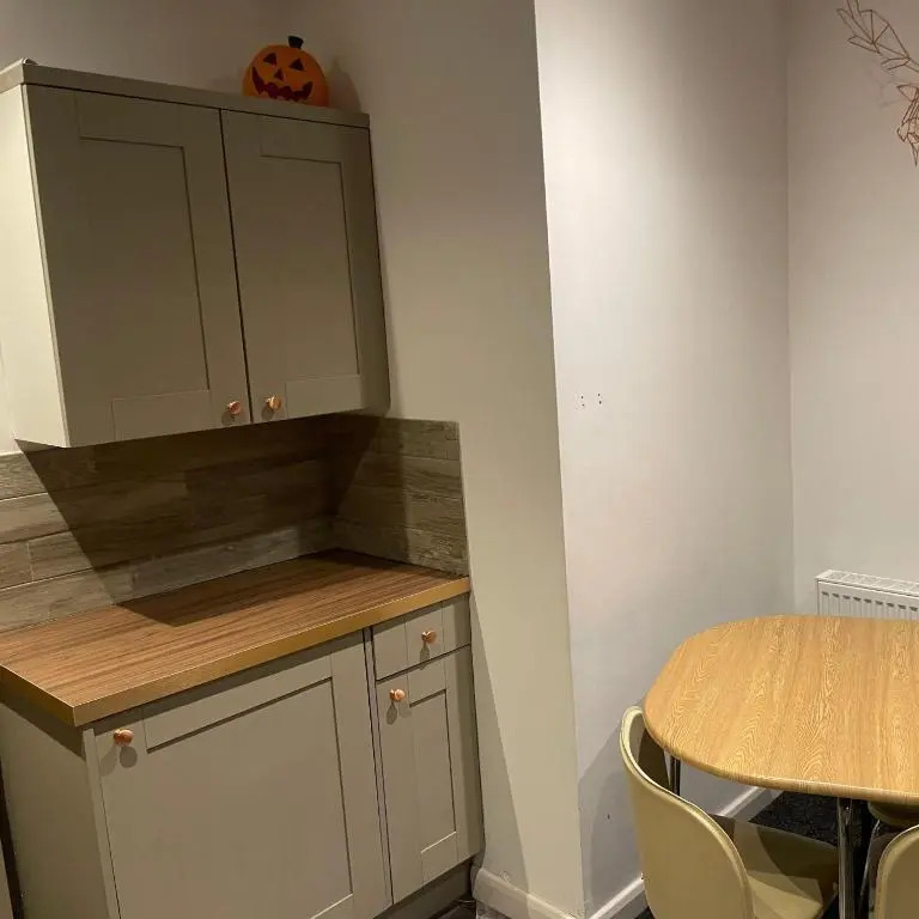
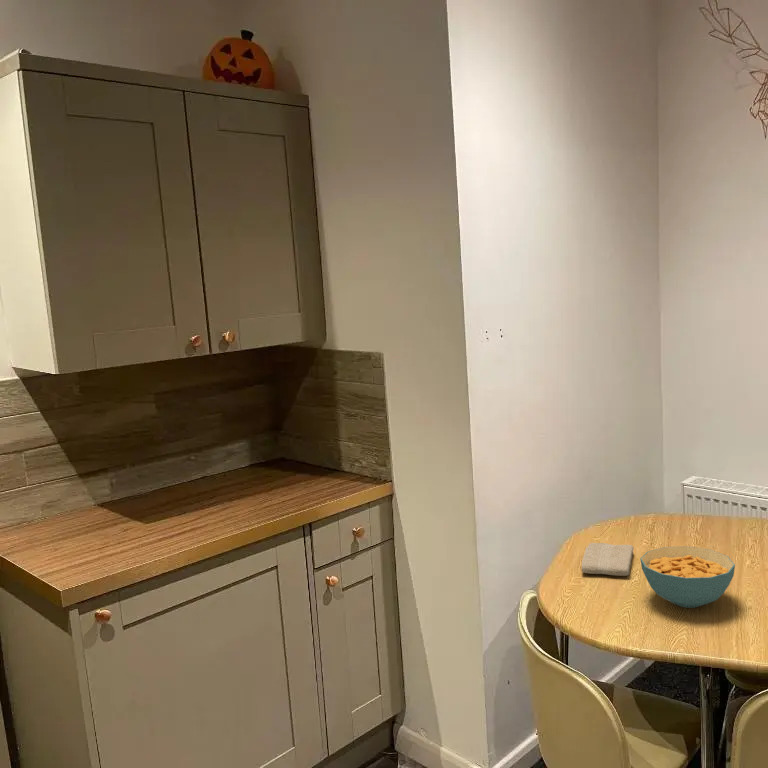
+ washcloth [581,542,635,577]
+ cereal bowl [639,545,736,609]
